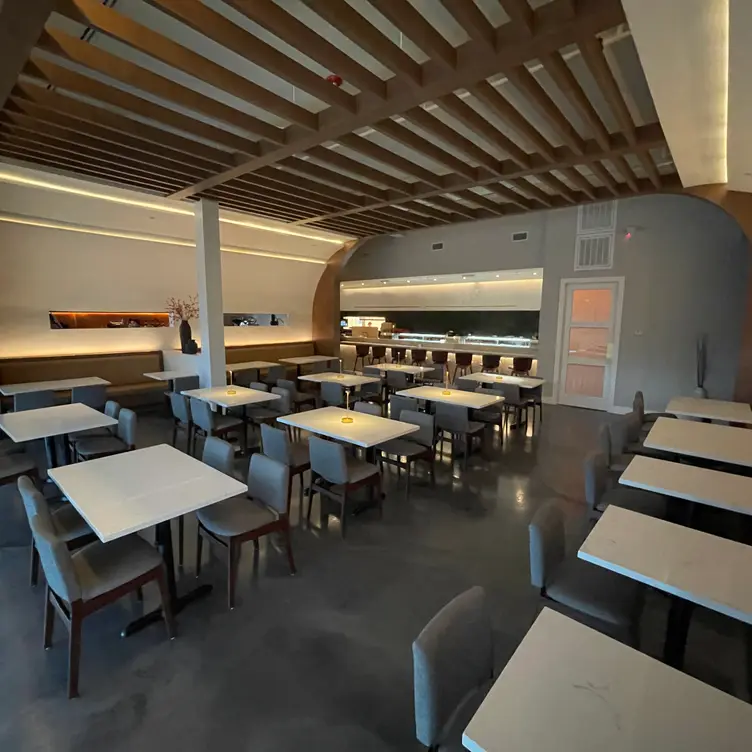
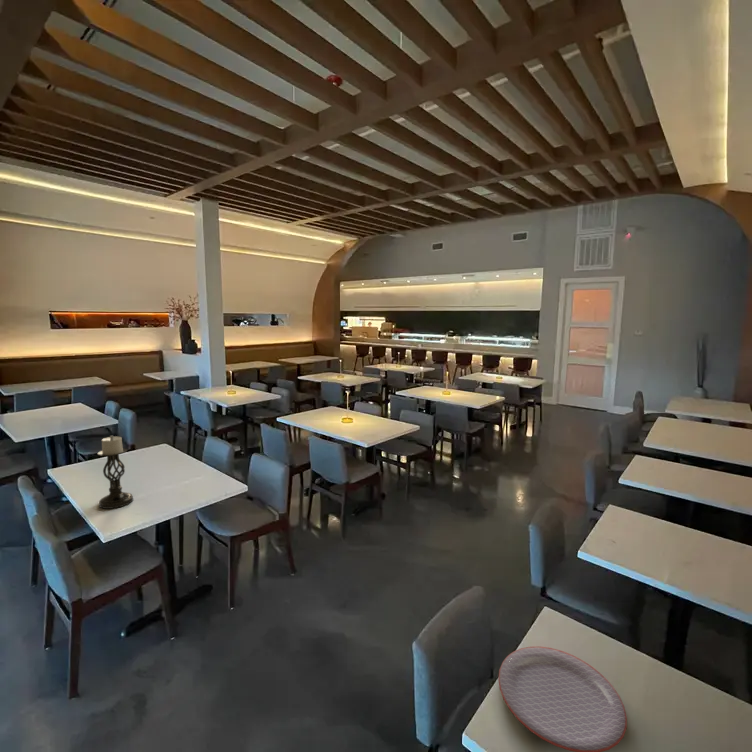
+ candle holder [97,435,134,510]
+ plate [497,645,628,752]
